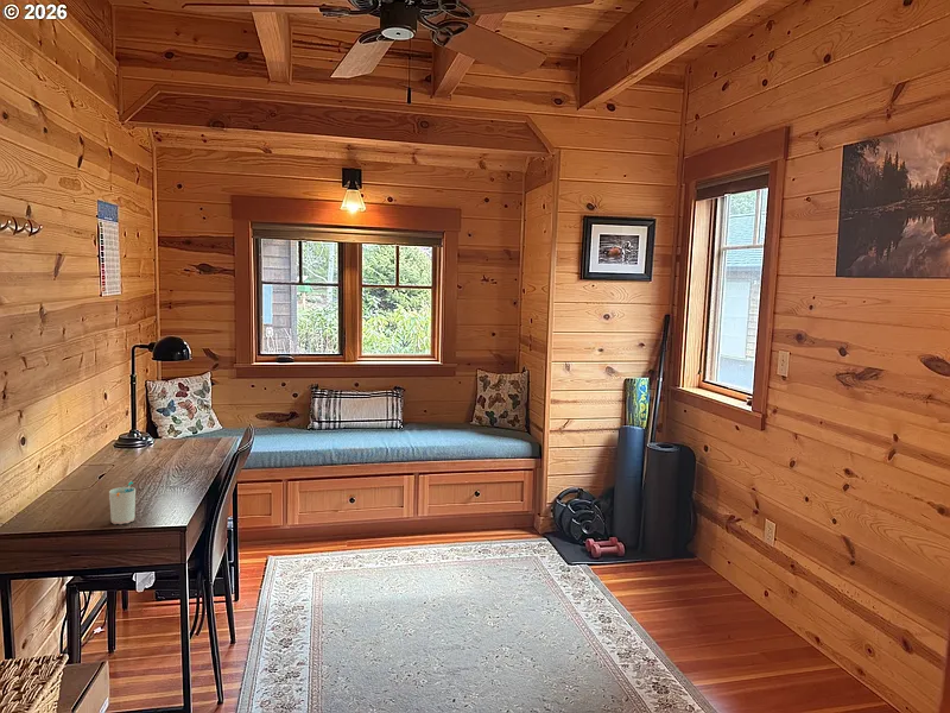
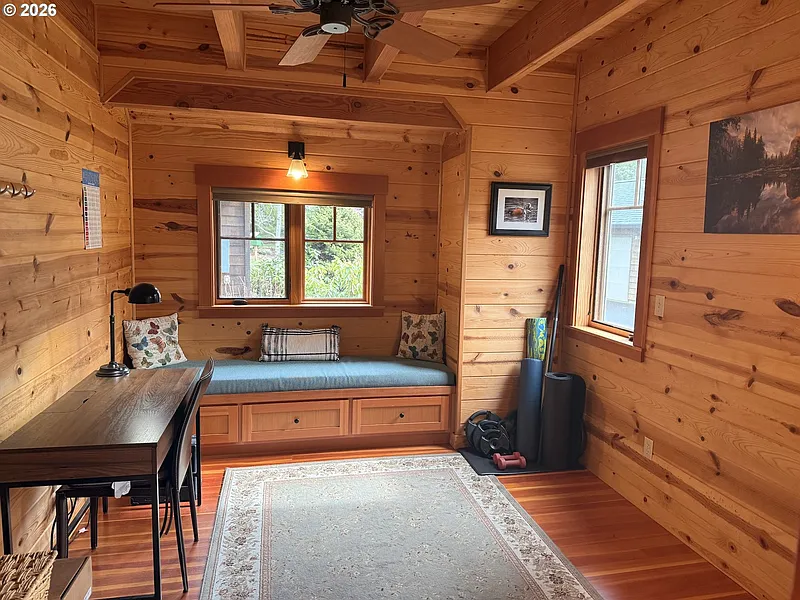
- cup [108,480,137,525]
